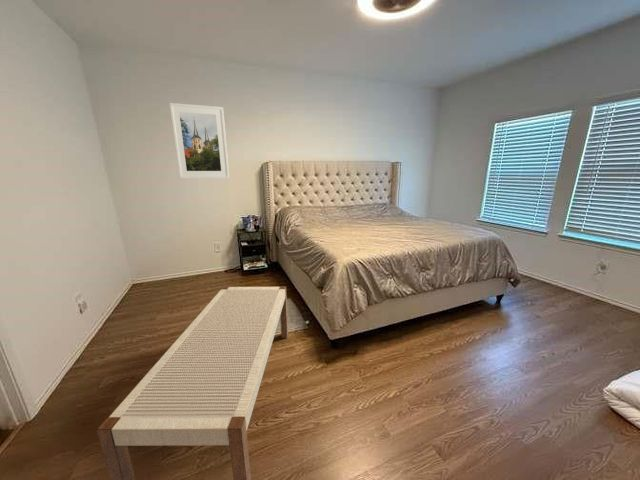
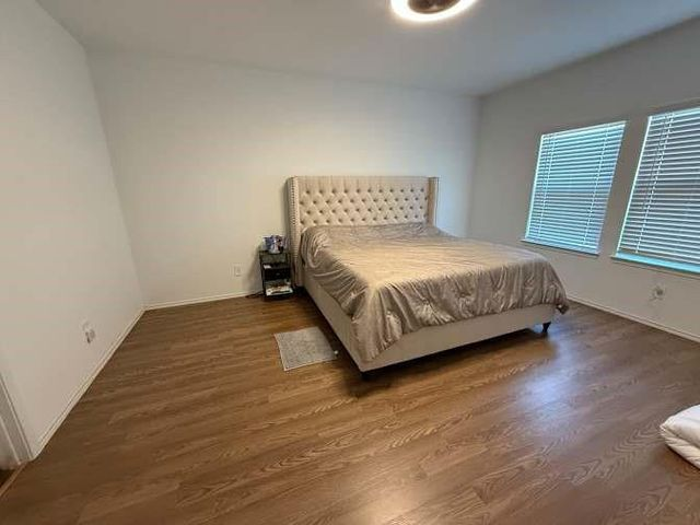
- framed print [169,102,230,180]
- bench [96,285,289,480]
